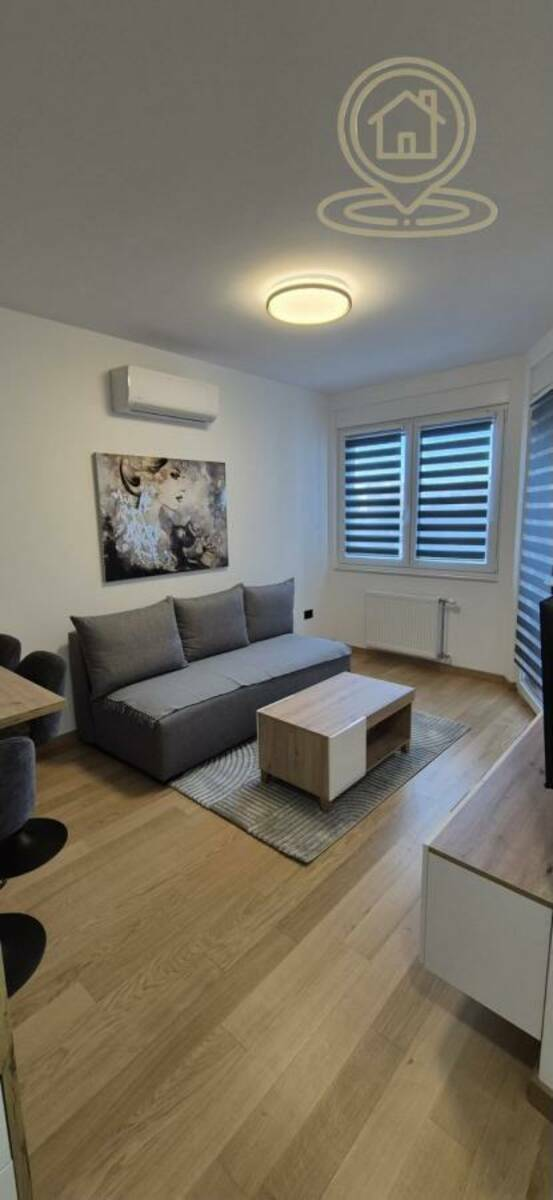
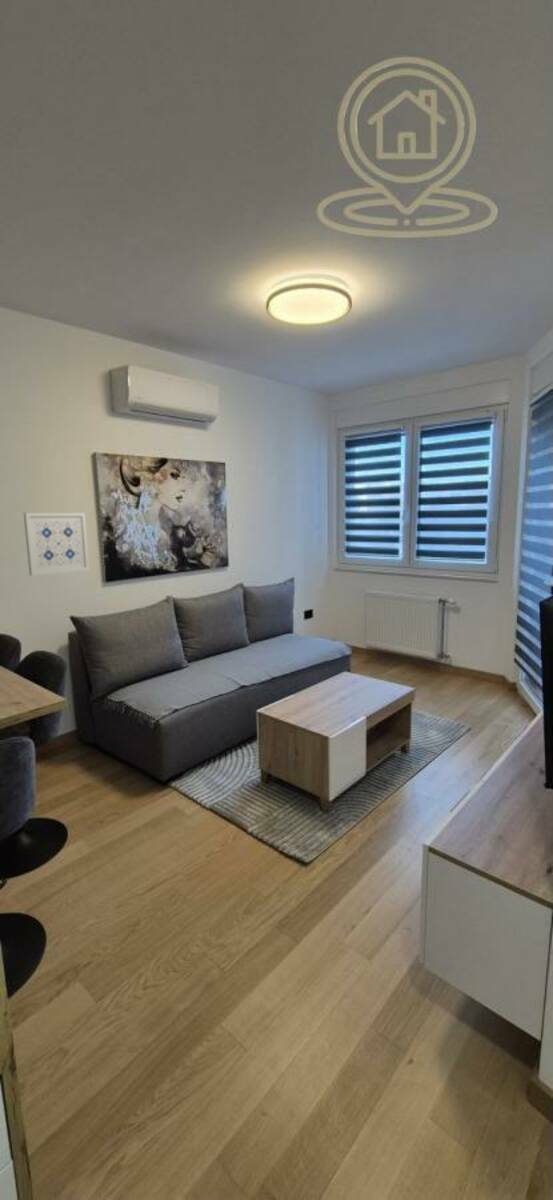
+ wall art [23,512,90,577]
